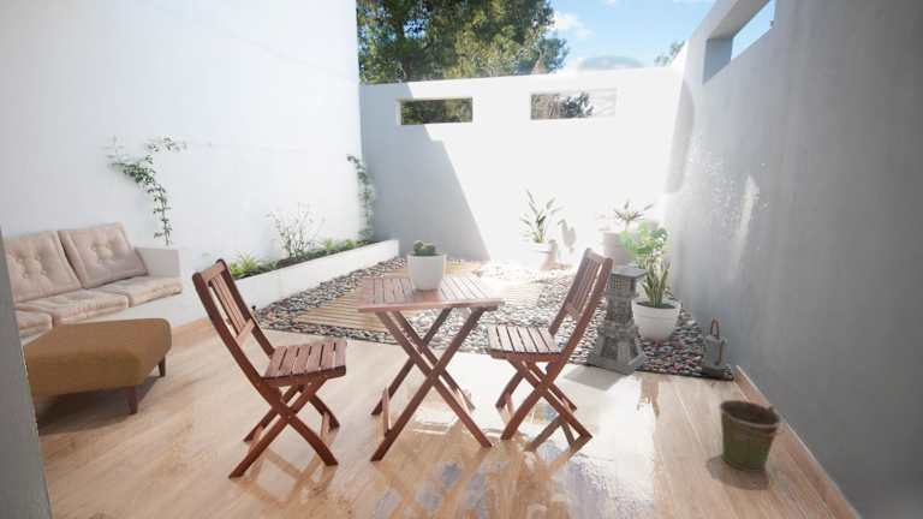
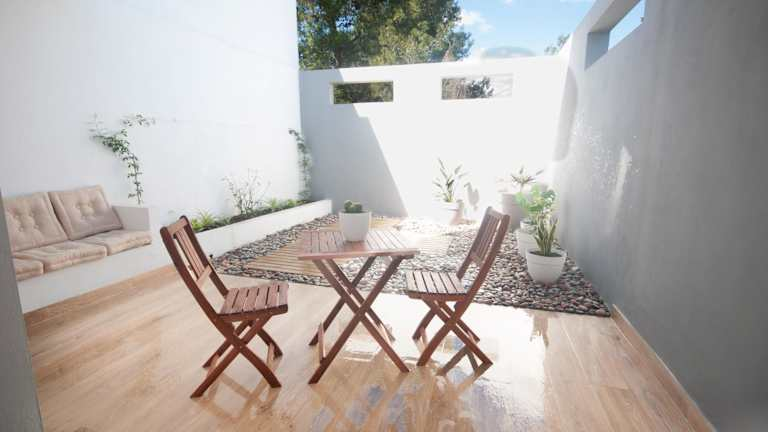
- bucket [717,399,786,473]
- lantern [585,263,653,376]
- ottoman [22,317,173,414]
- watering can [701,318,730,377]
